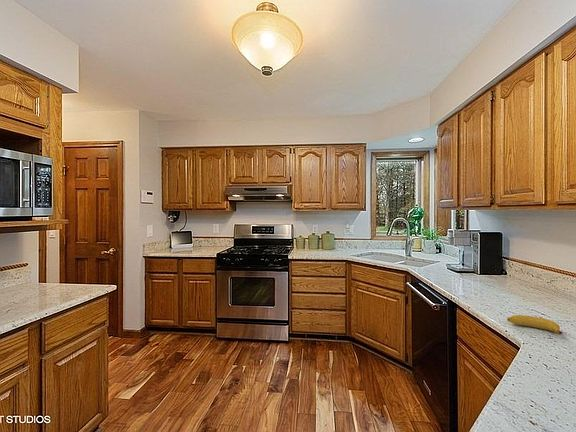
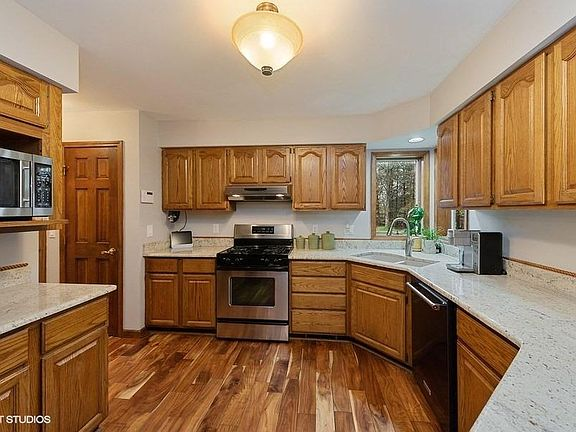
- banana [506,314,563,335]
